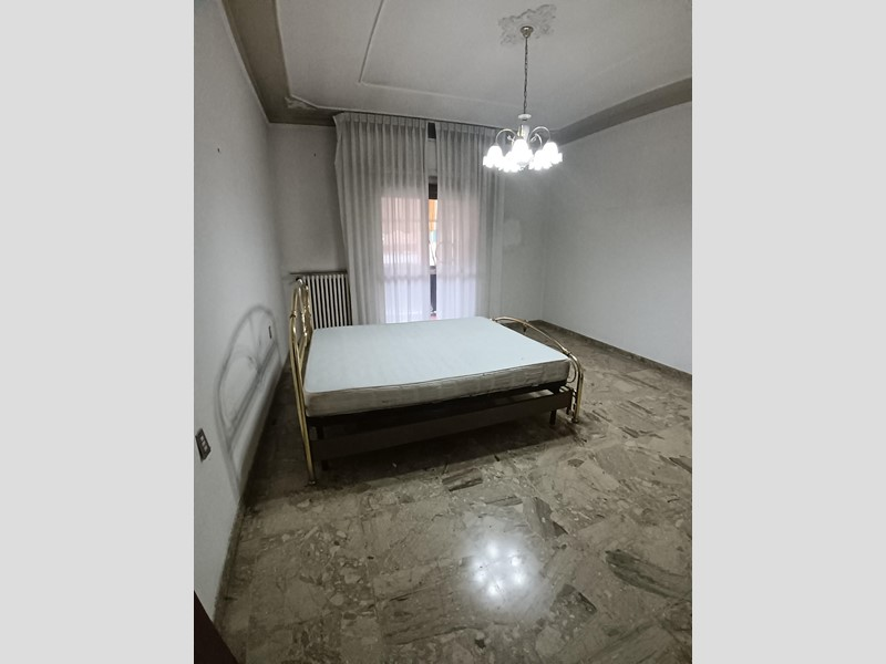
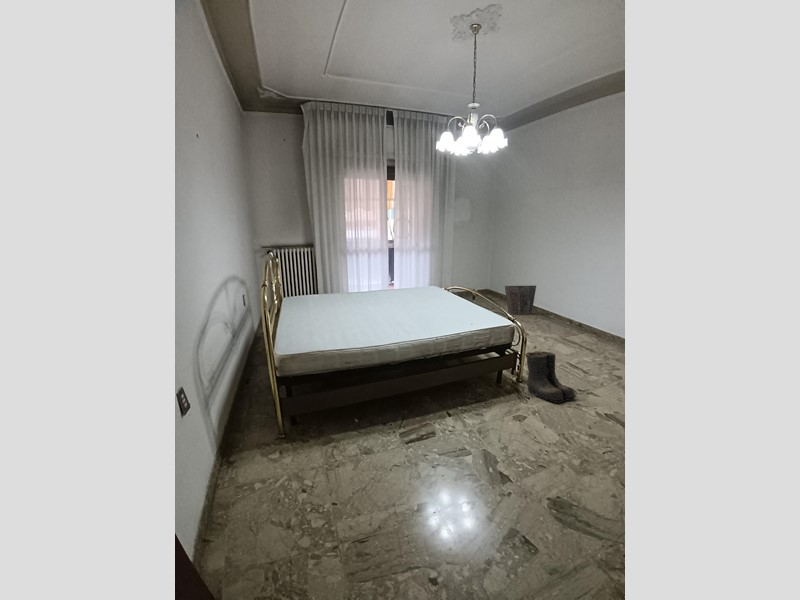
+ boots [524,350,578,404]
+ waste bin [504,285,537,316]
